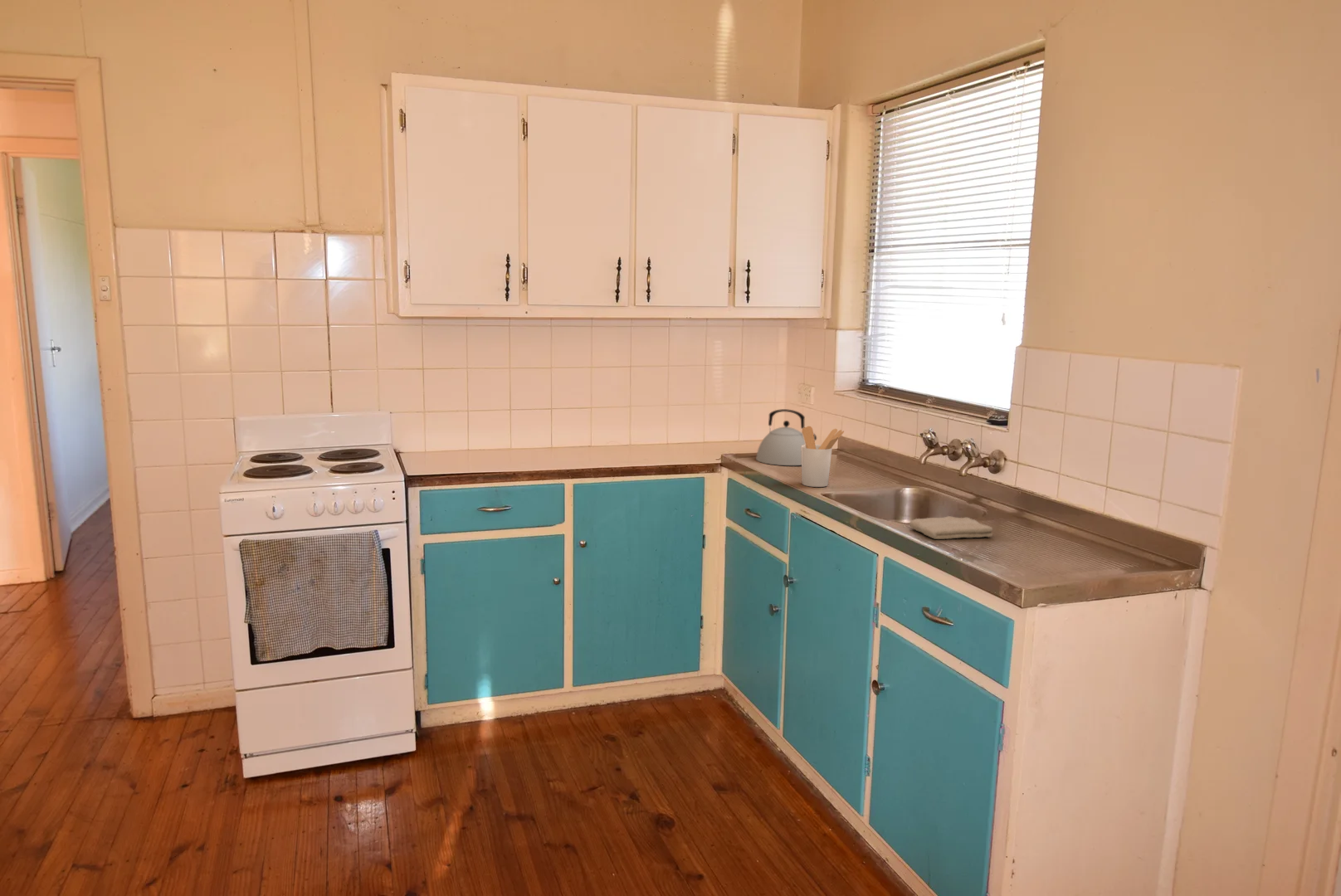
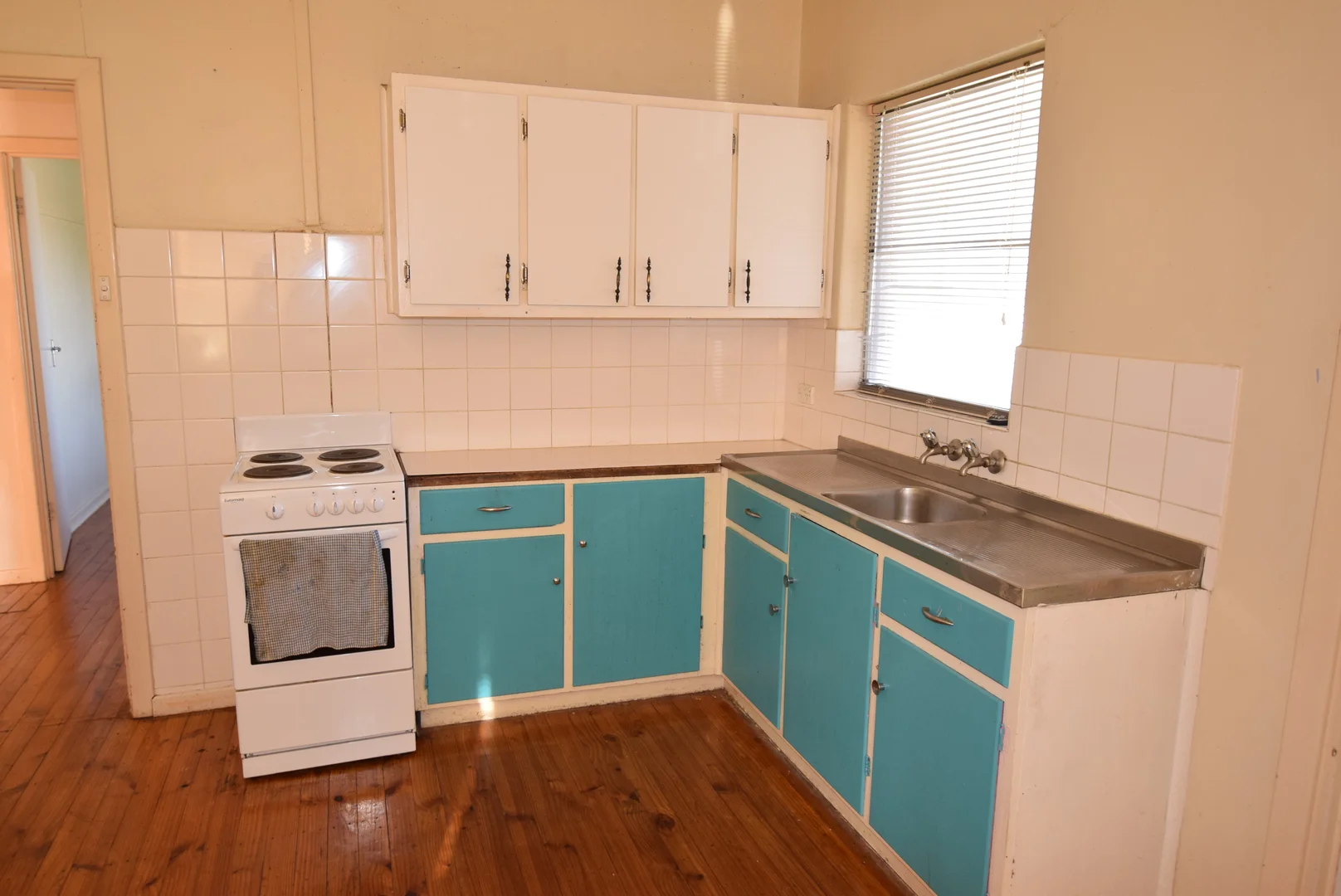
- utensil holder [801,426,845,488]
- kettle [755,408,817,466]
- washcloth [909,515,993,540]
